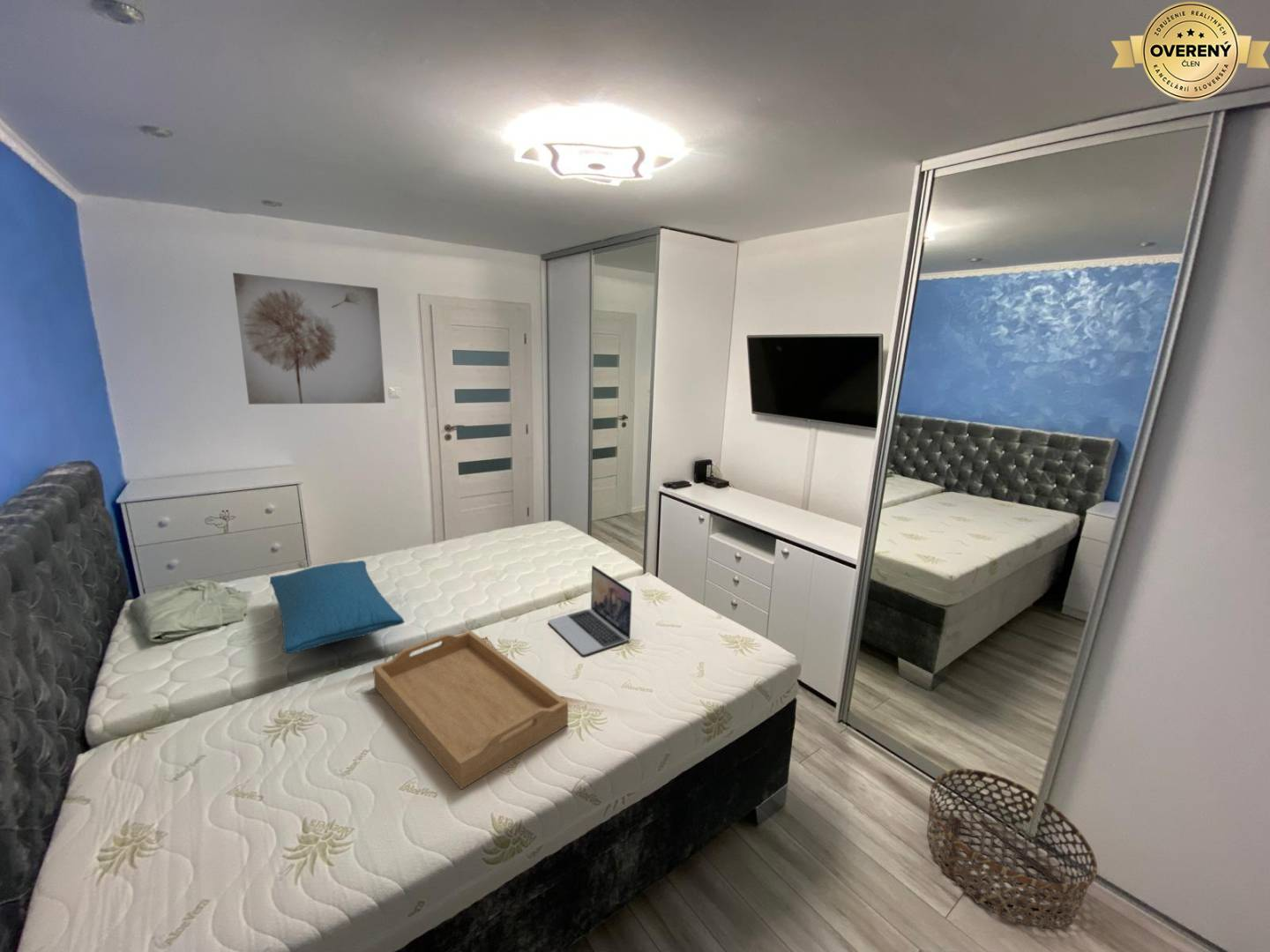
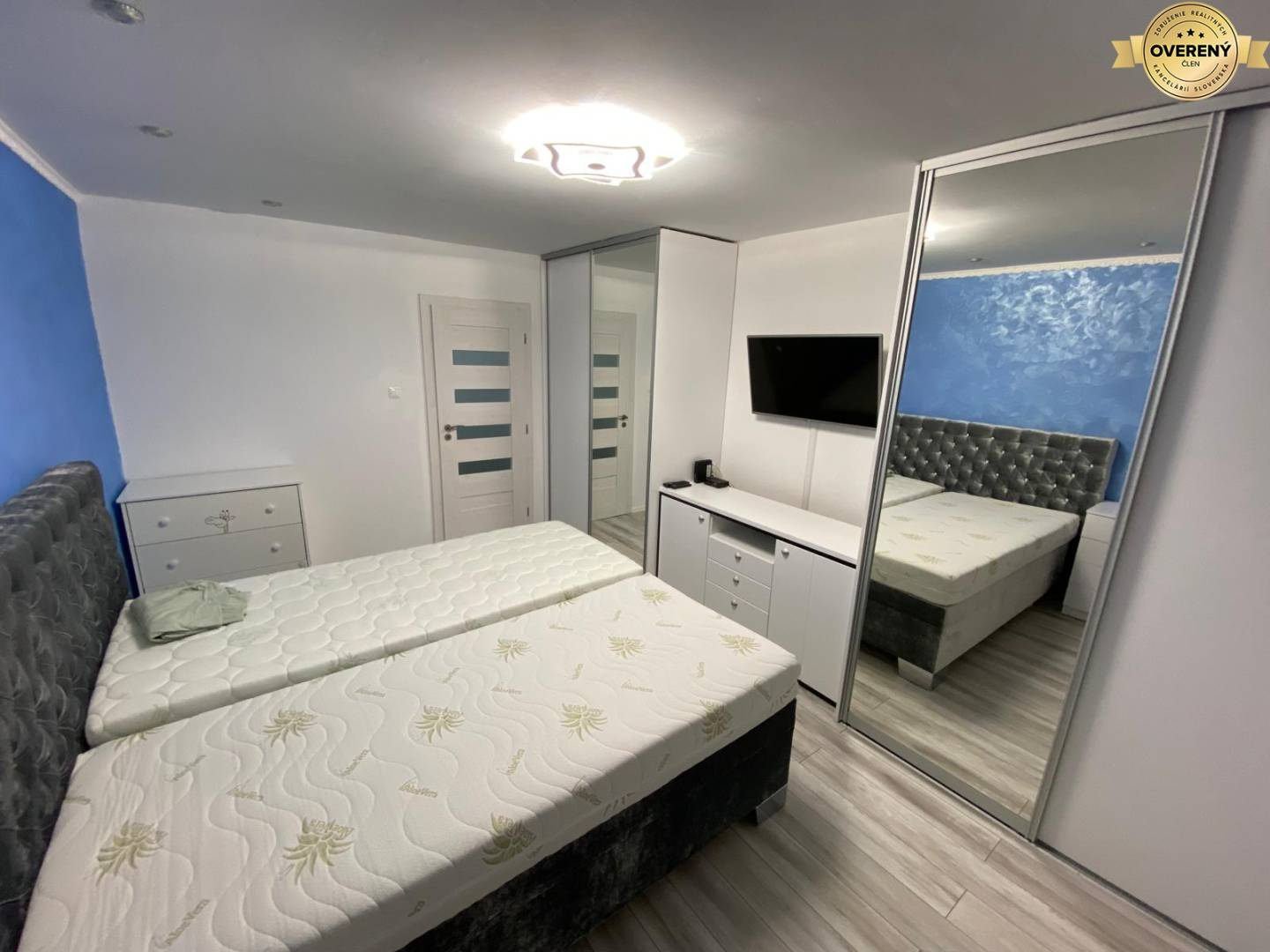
- serving tray [372,629,569,790]
- pillow [269,560,405,654]
- wall art [232,271,386,405]
- basket [926,768,1098,930]
- laptop [547,564,632,656]
